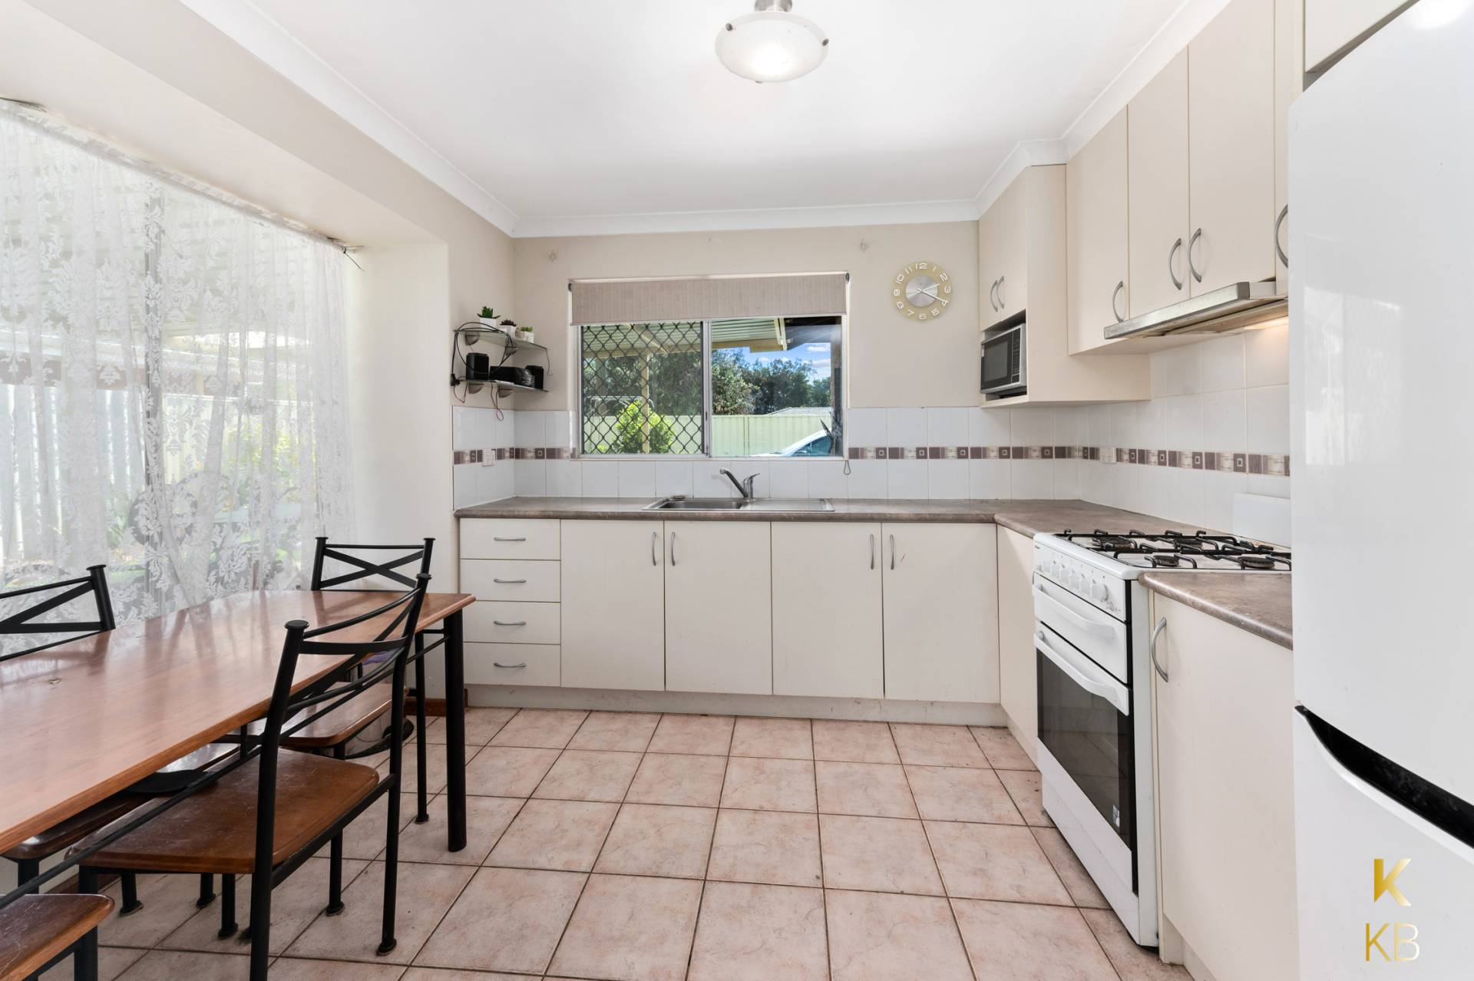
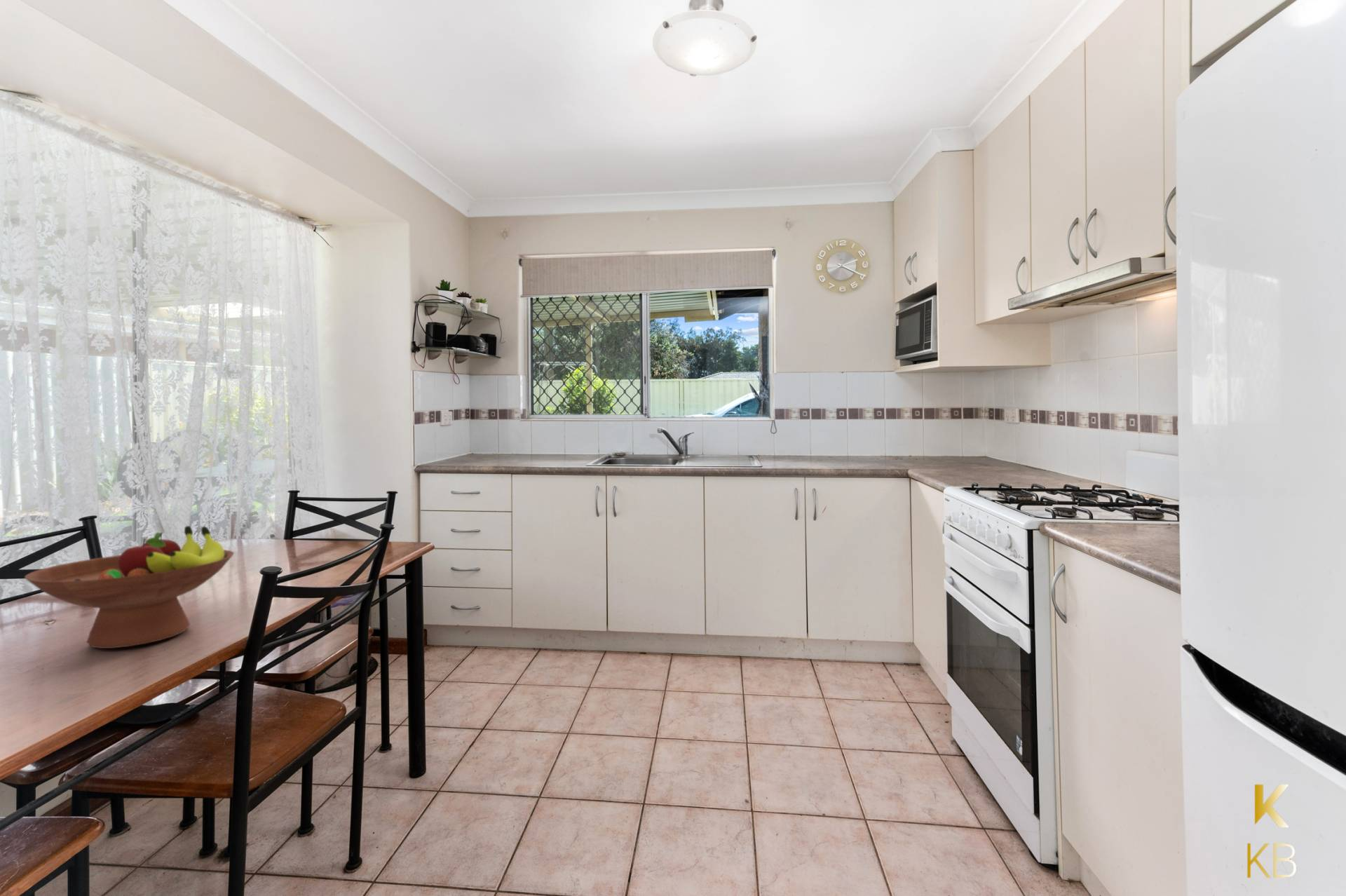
+ fruit bowl [24,525,235,649]
